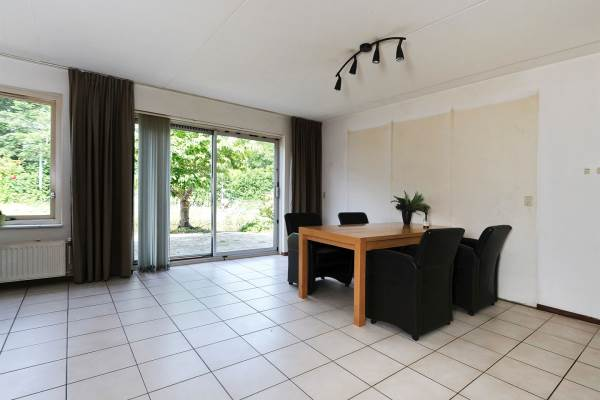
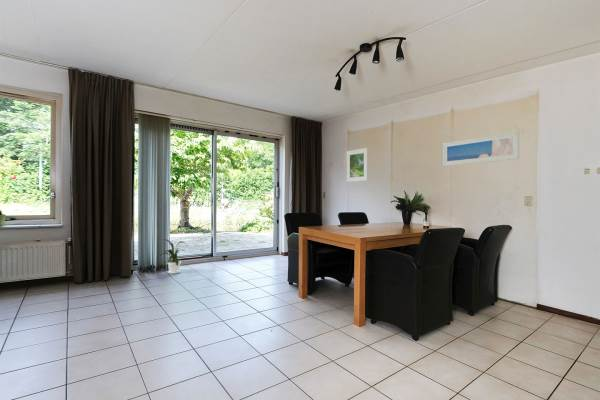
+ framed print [442,131,520,167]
+ house plant [159,238,188,275]
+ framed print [346,147,369,183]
